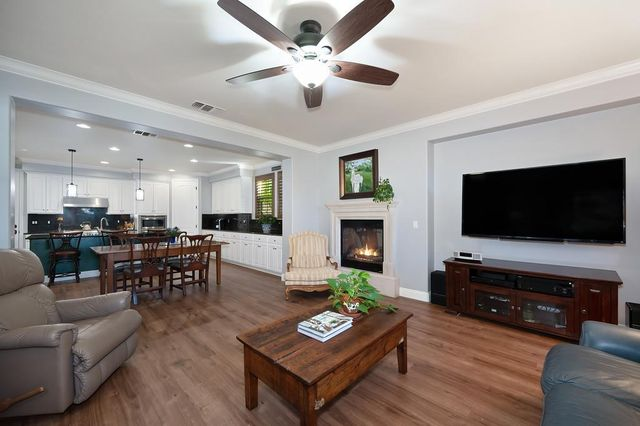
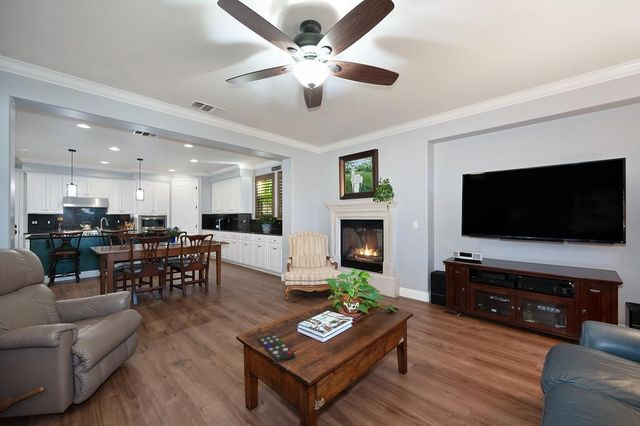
+ remote control [257,333,296,364]
